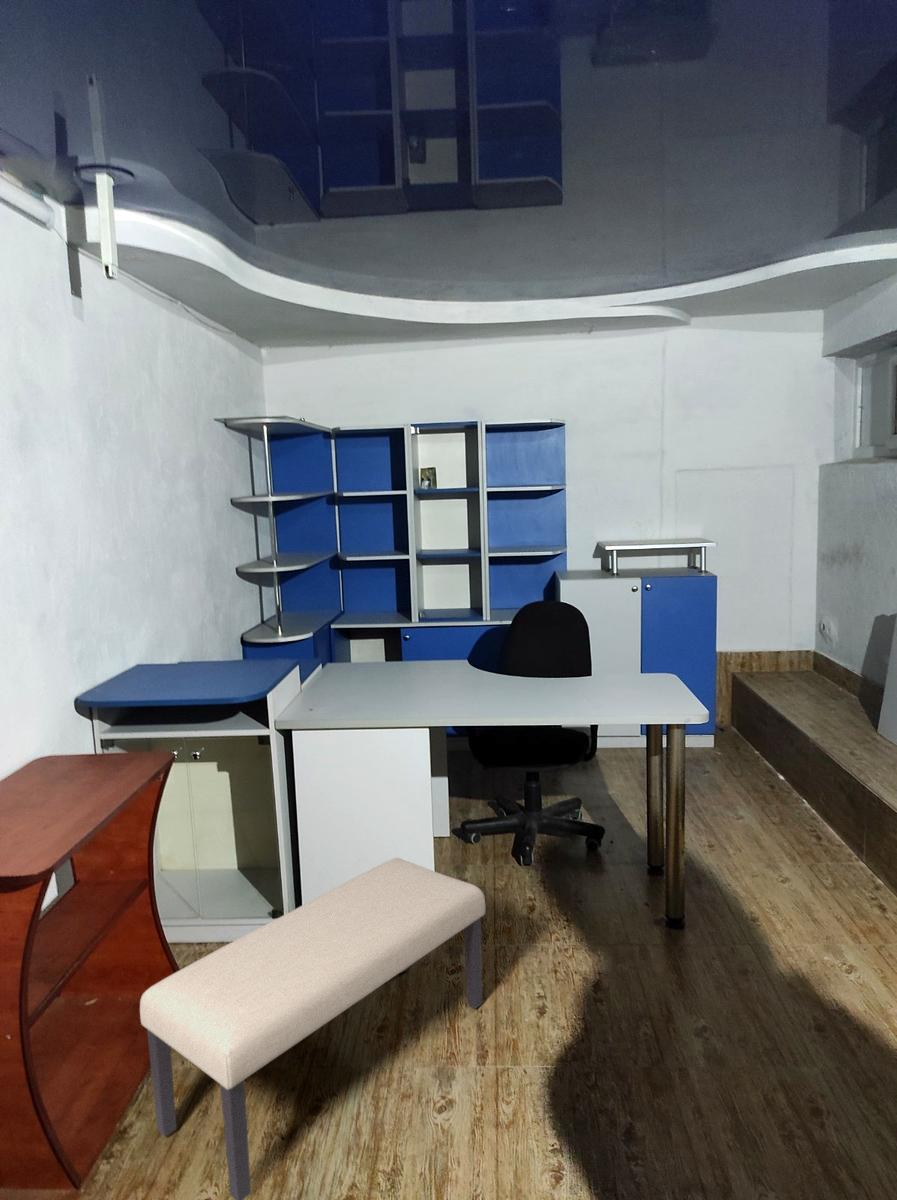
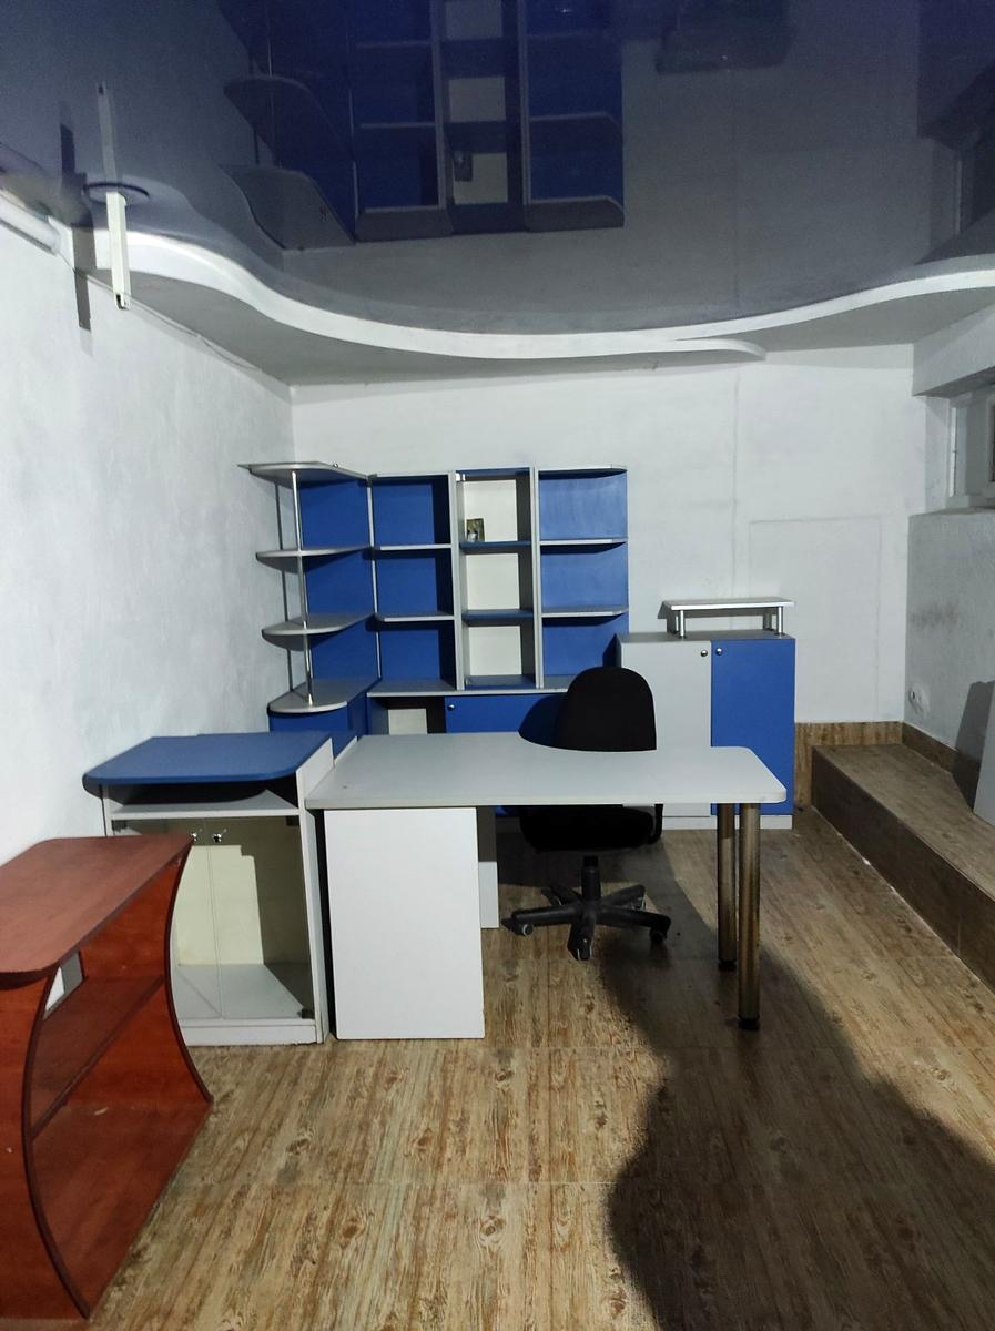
- bench [139,857,486,1200]
